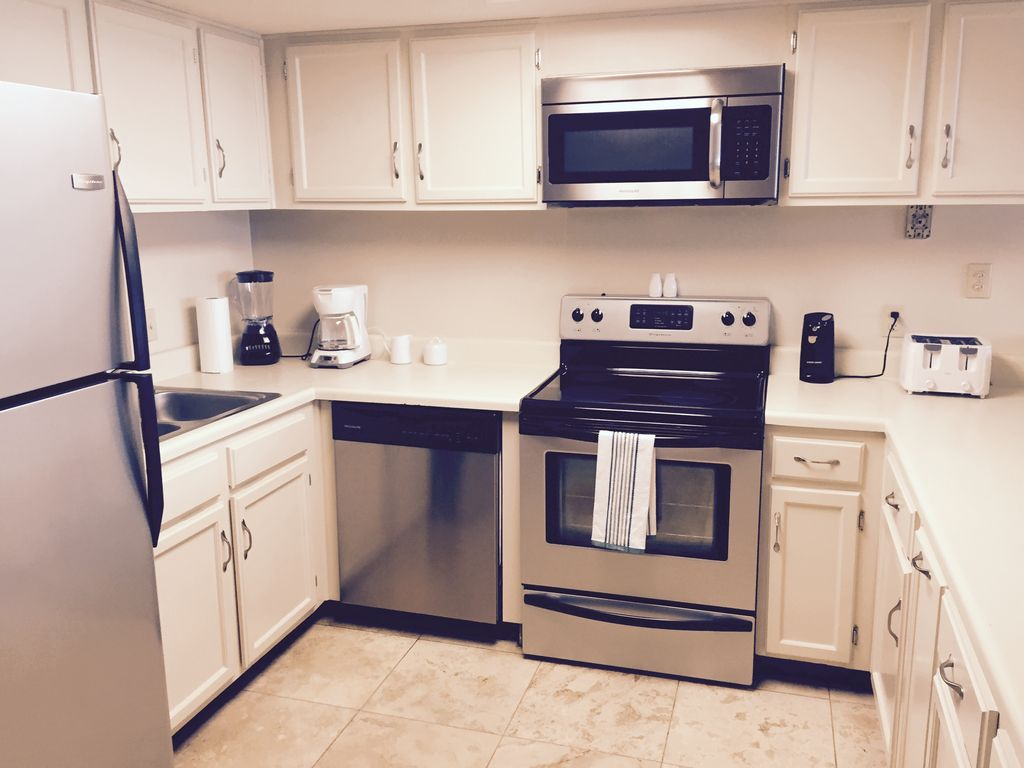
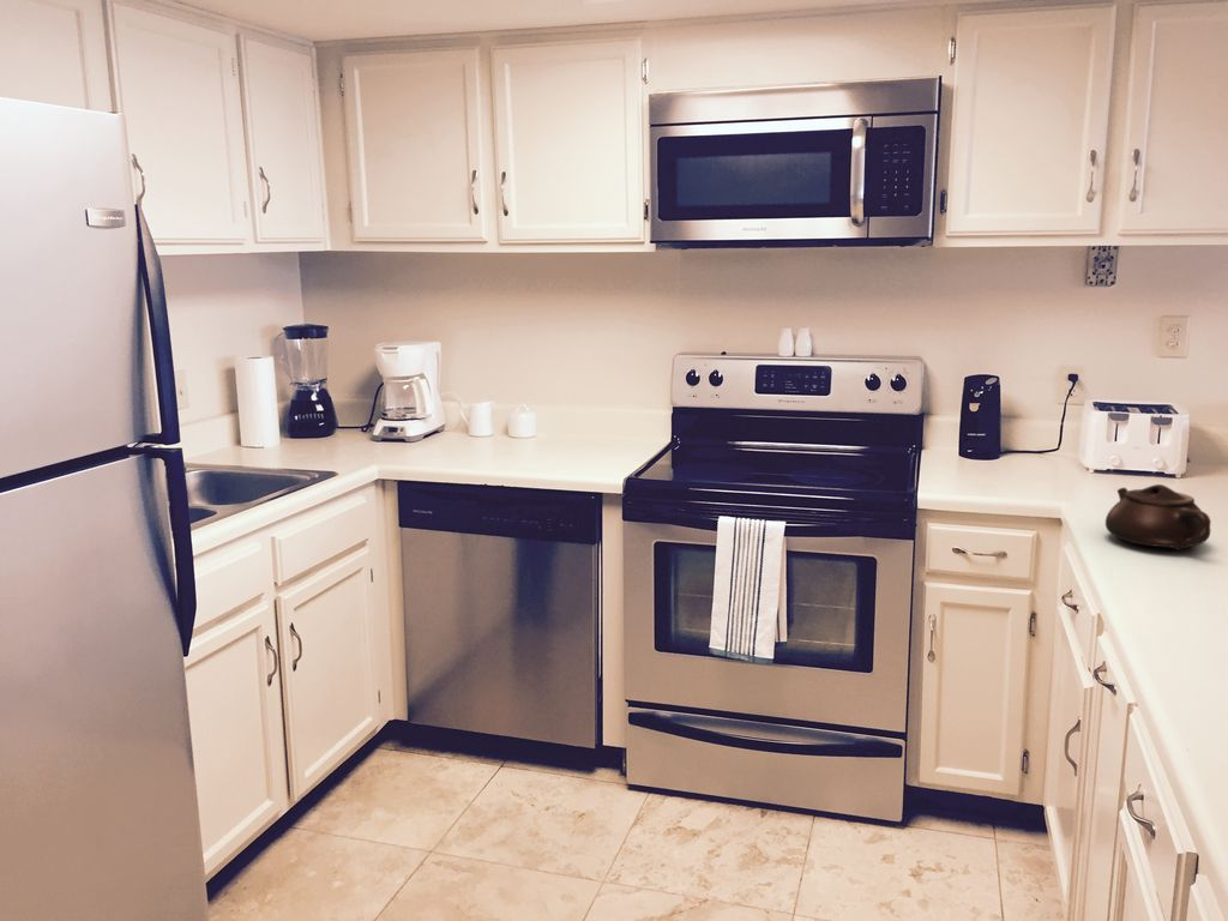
+ teapot [1104,483,1212,550]
